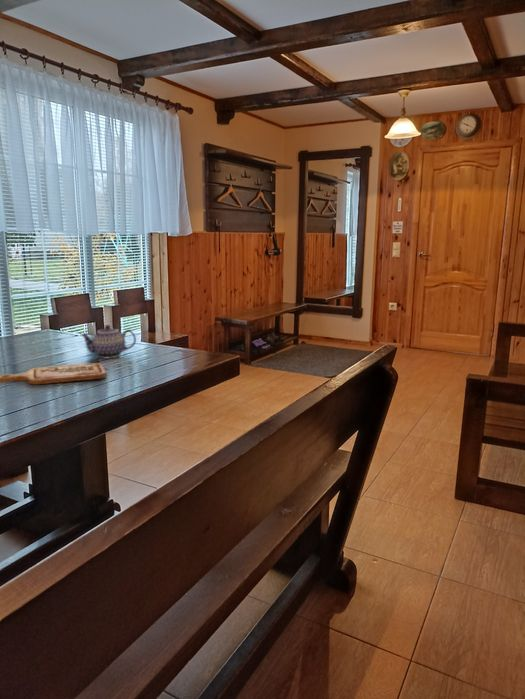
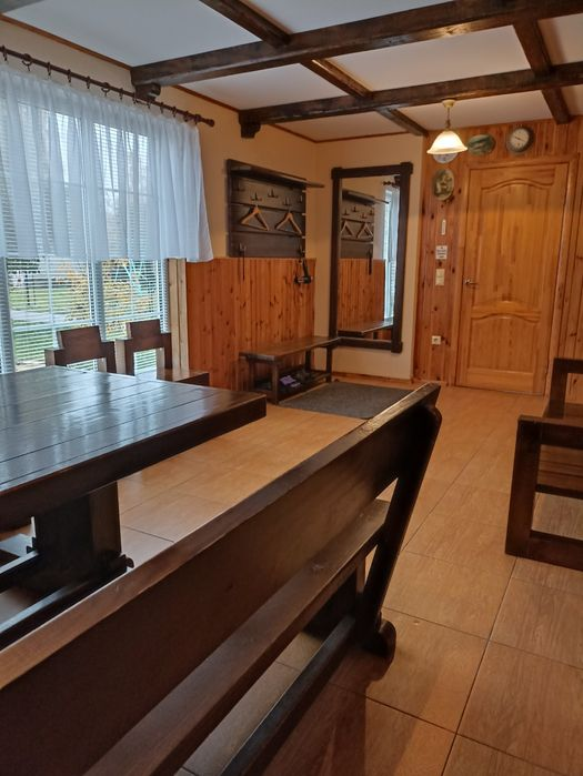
- cutting board [0,362,107,385]
- teapot [80,324,137,359]
